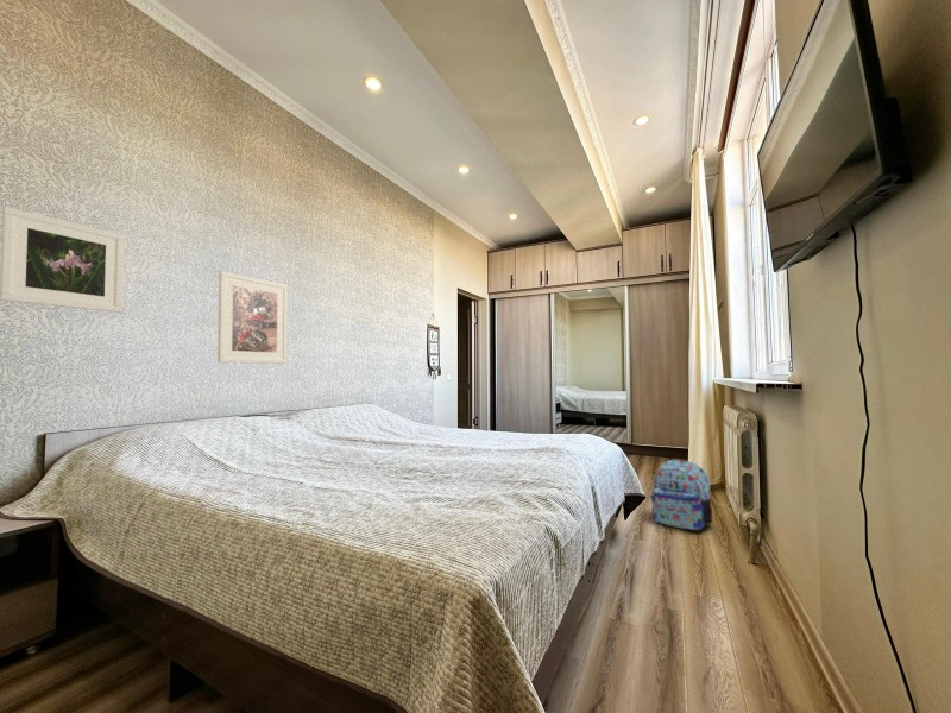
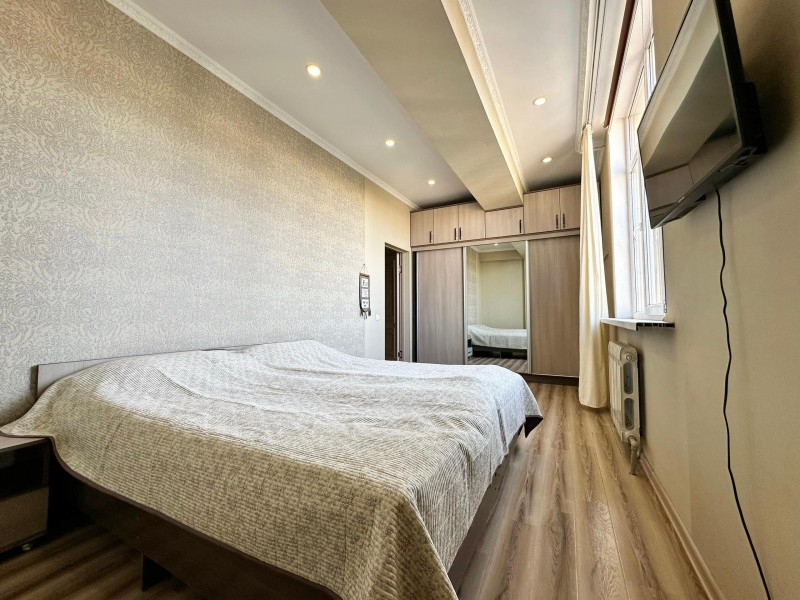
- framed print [0,206,125,314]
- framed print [216,270,289,365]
- backpack [649,459,713,531]
